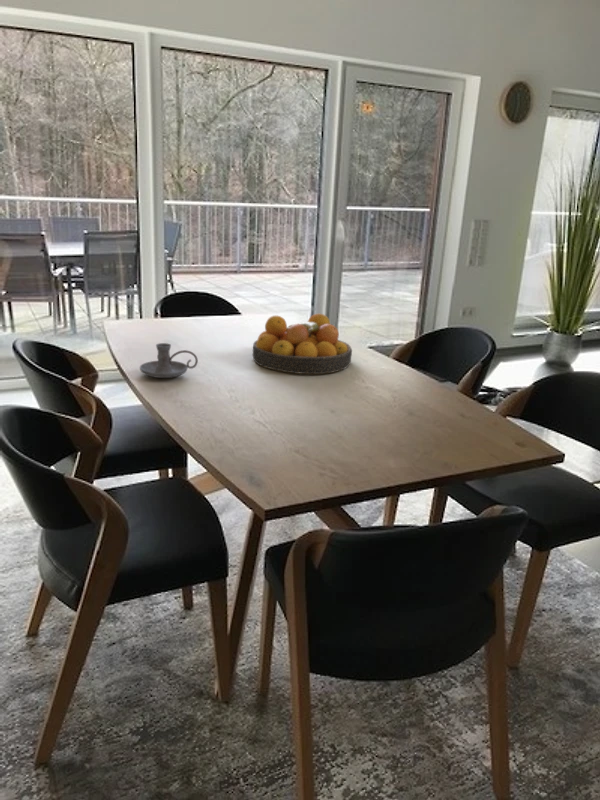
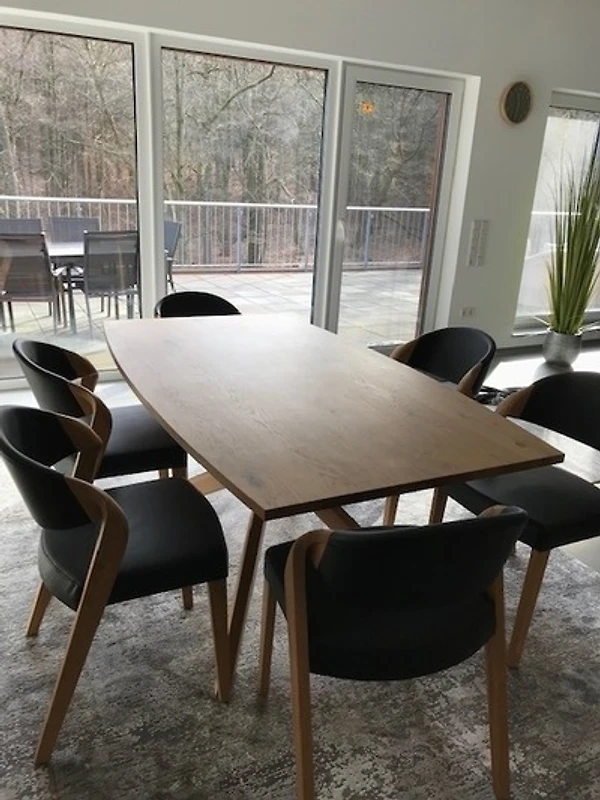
- candle holder [139,342,199,379]
- fruit bowl [252,313,353,375]
